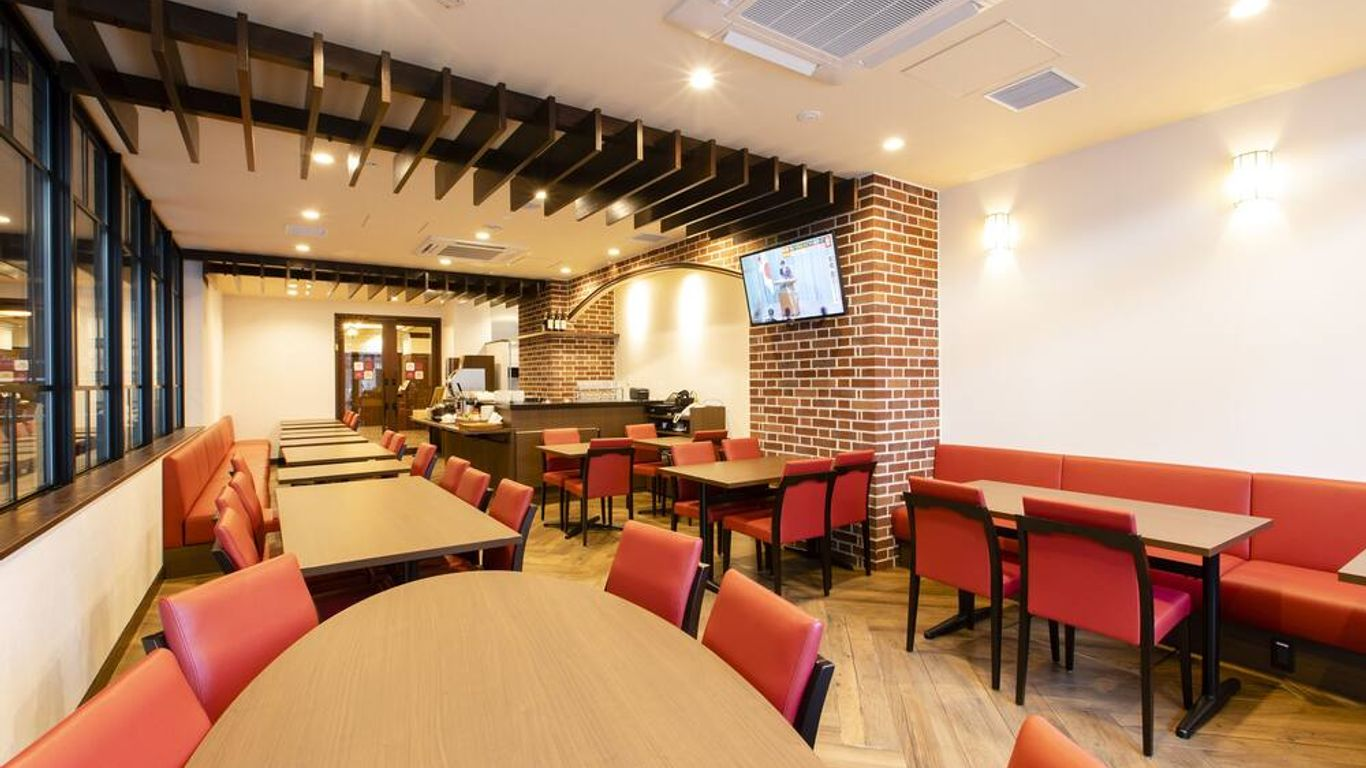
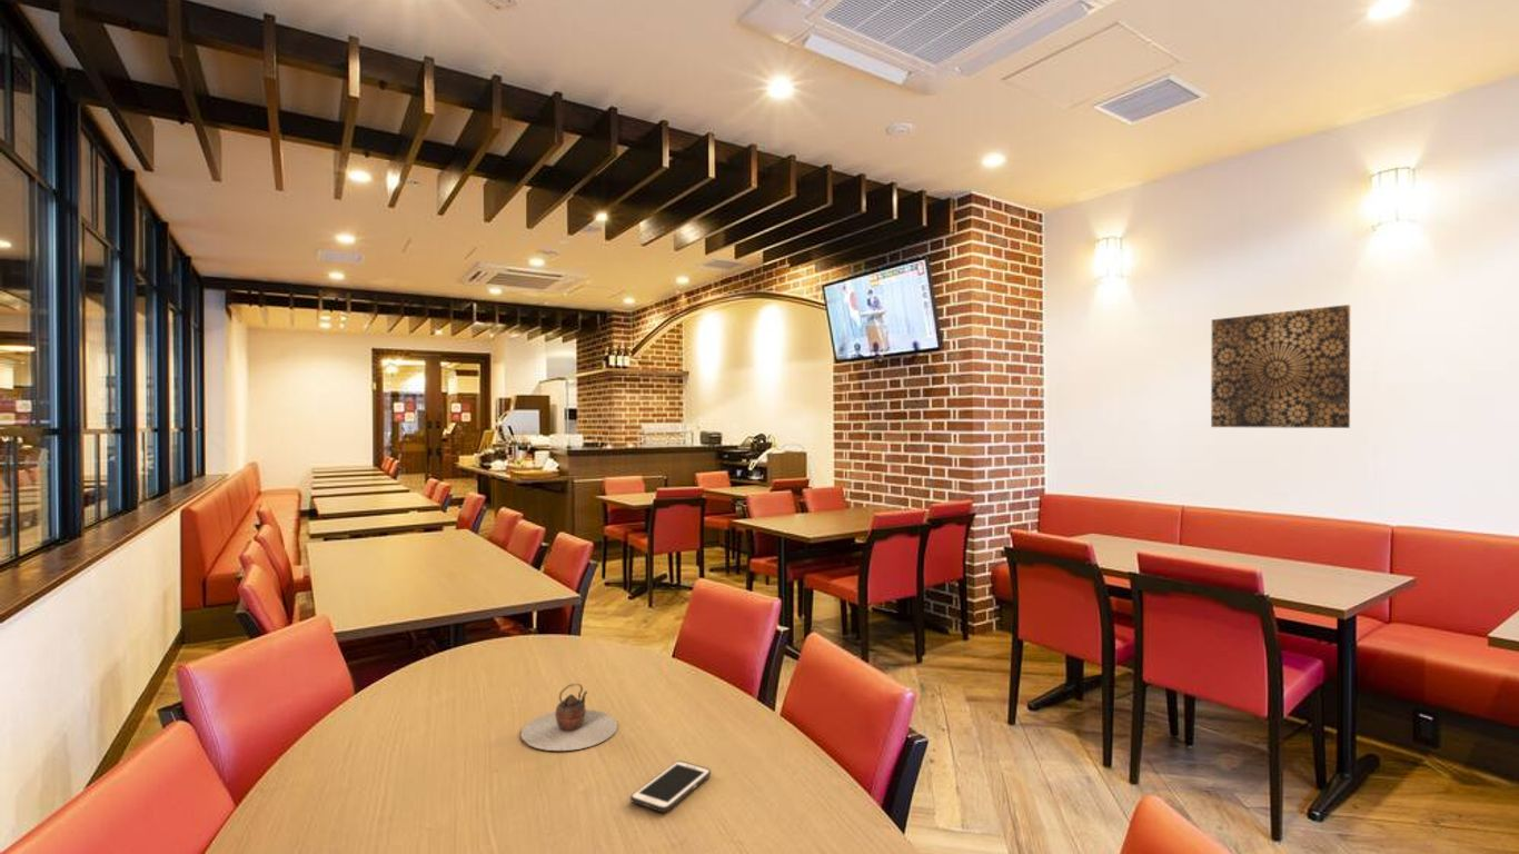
+ cell phone [629,759,712,813]
+ wall art [1210,304,1351,429]
+ teapot [519,683,618,752]
